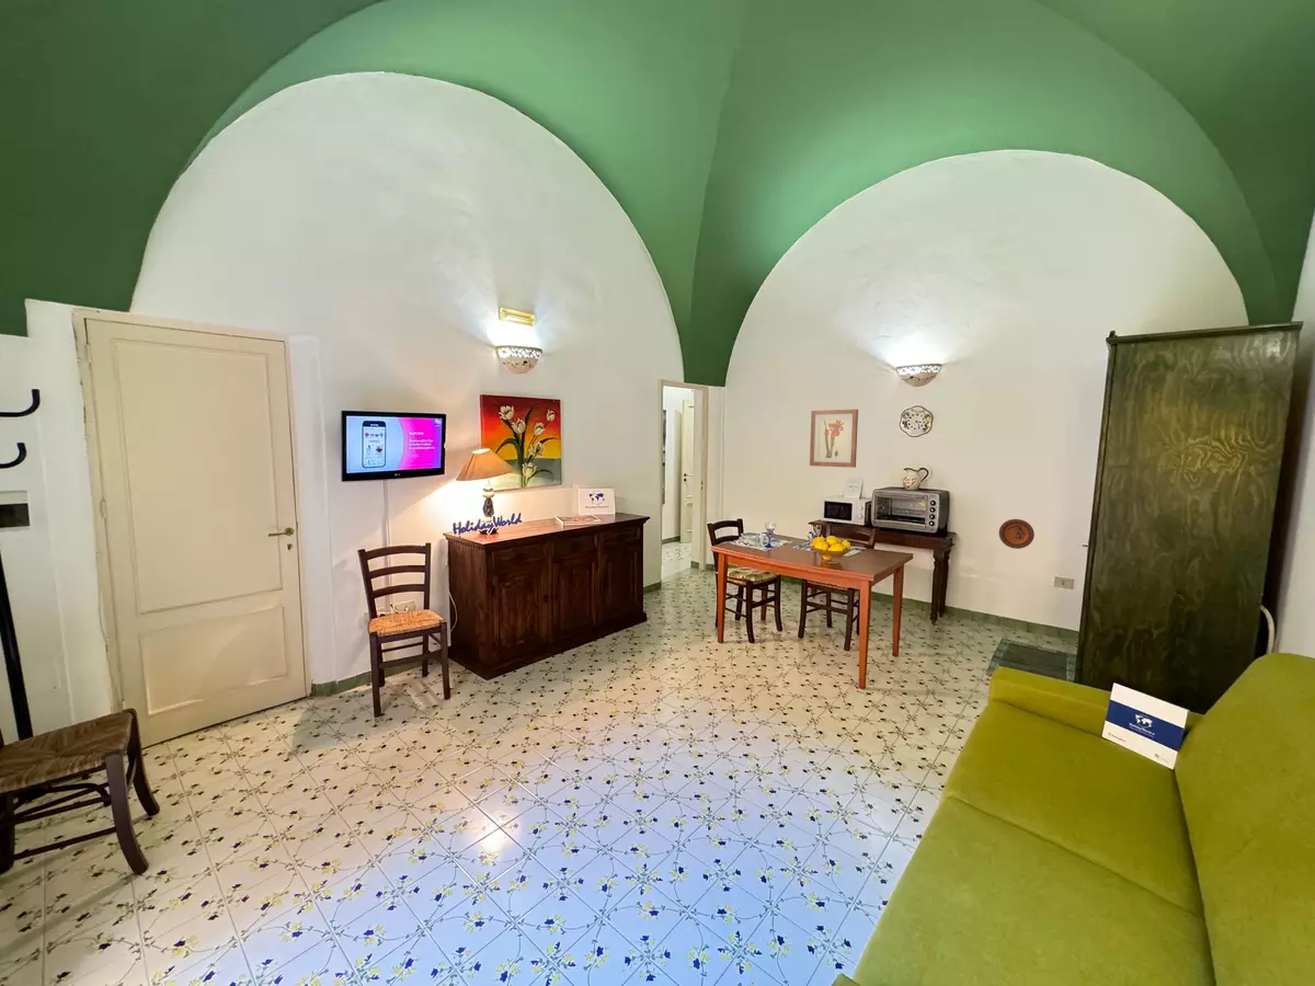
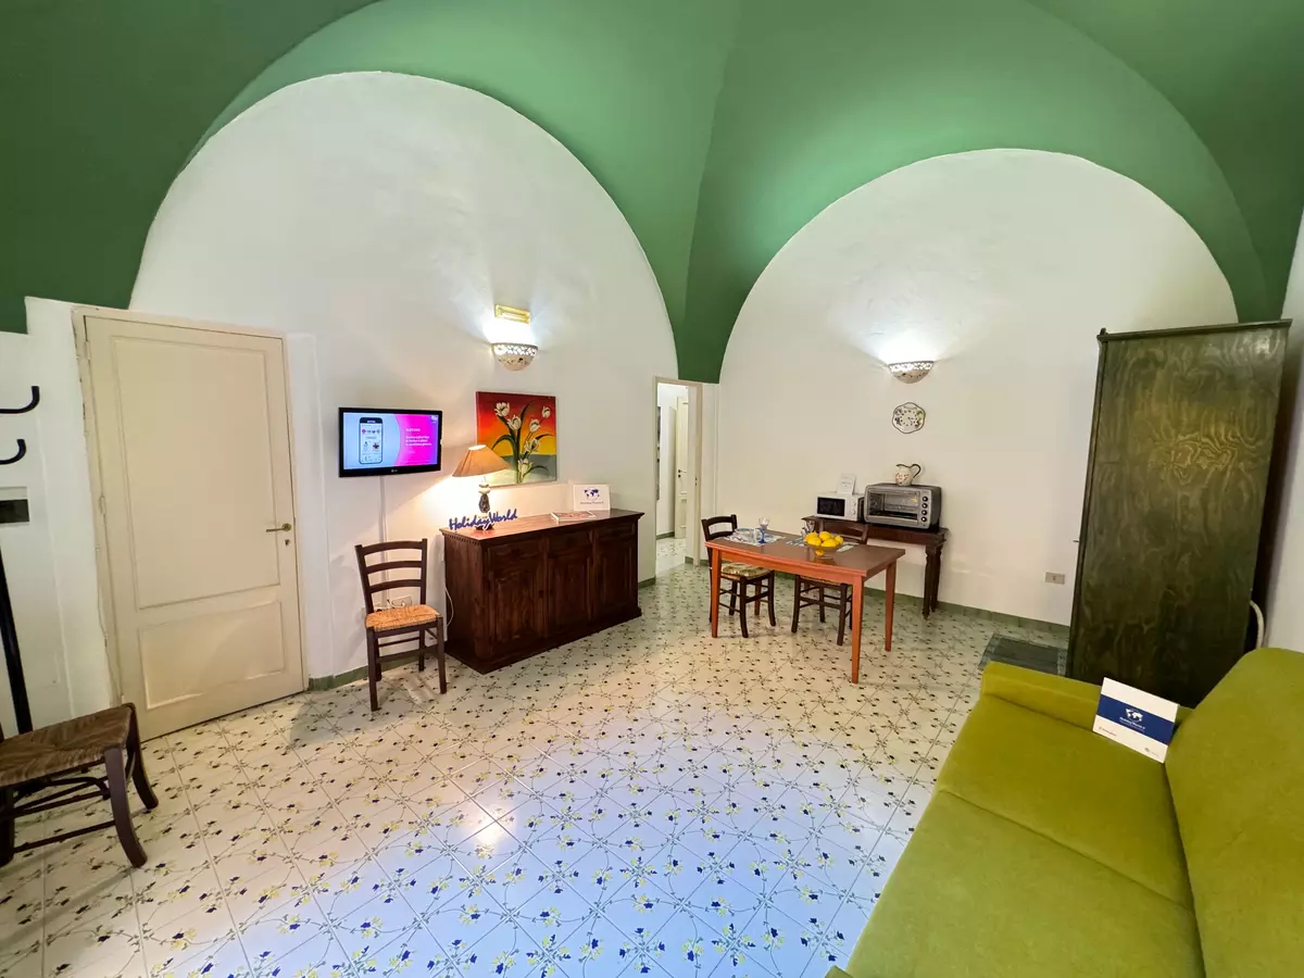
- decorative plate [998,518,1036,550]
- wall art [809,409,859,469]
